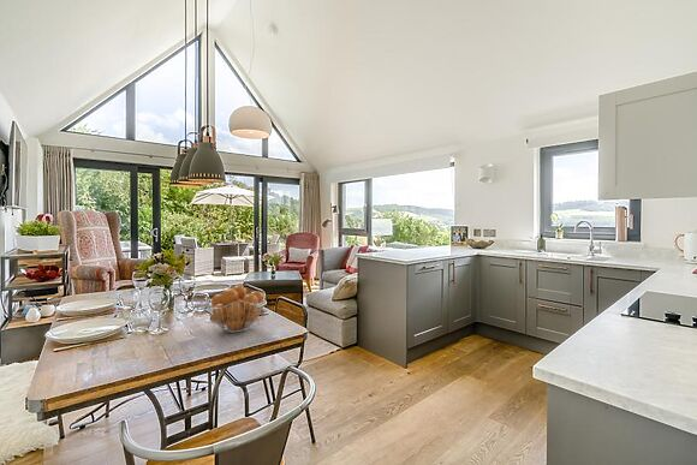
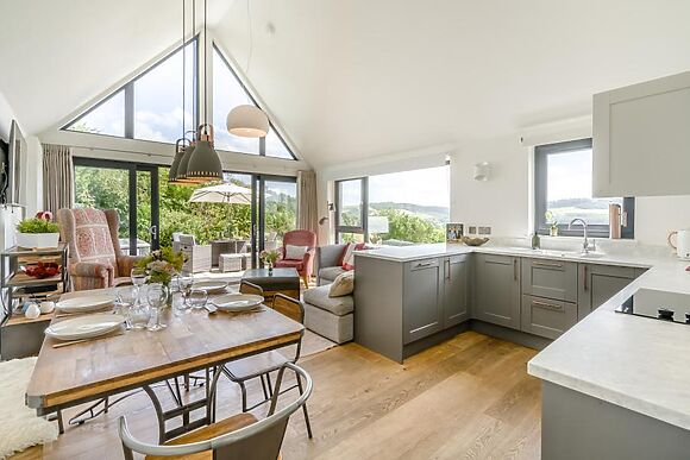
- fruit basket [204,285,267,334]
